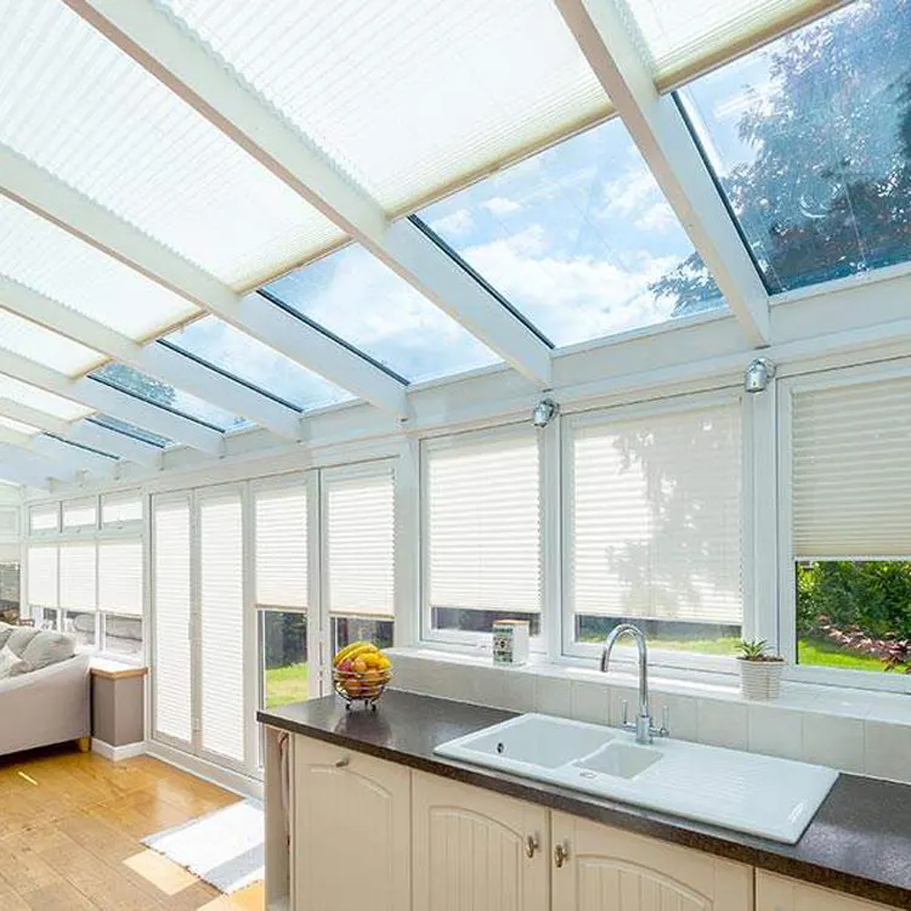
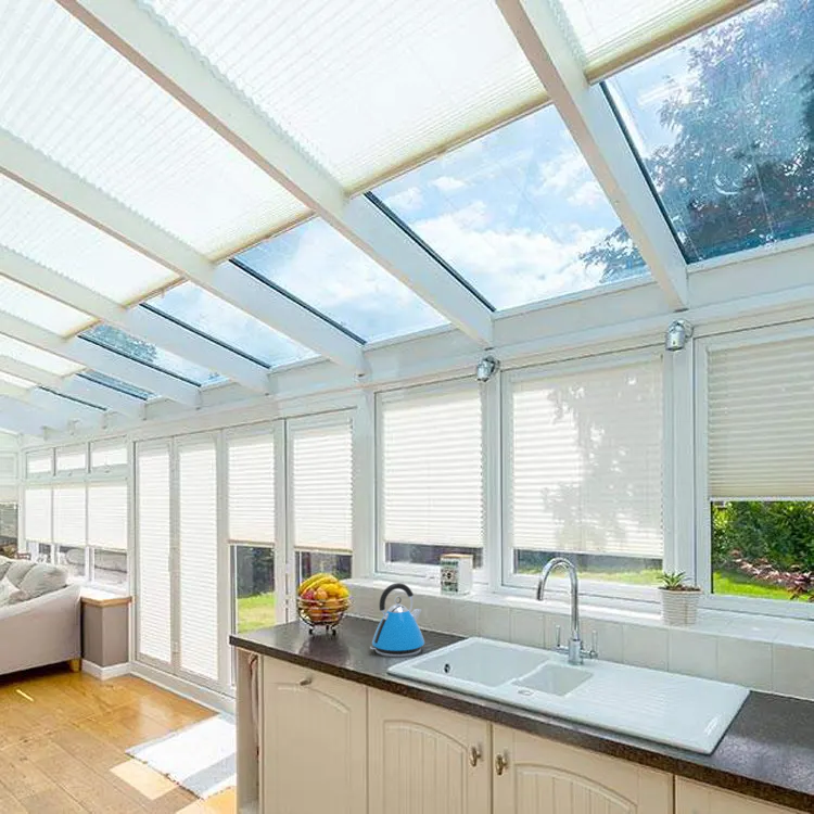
+ kettle [369,582,425,658]
